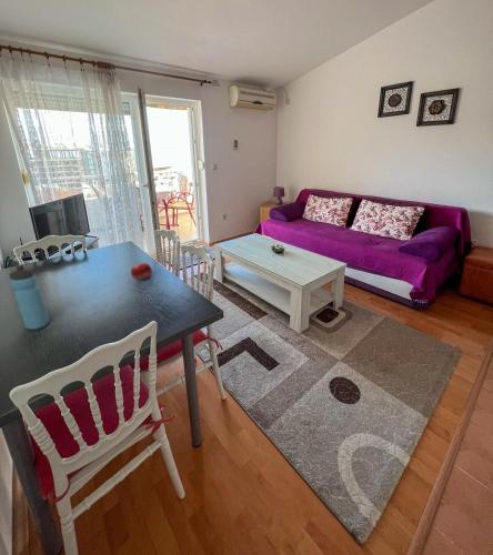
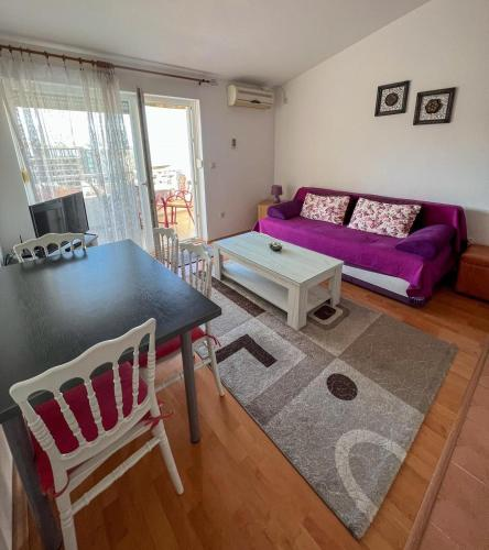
- fruit [130,261,153,281]
- water bottle [9,264,50,331]
